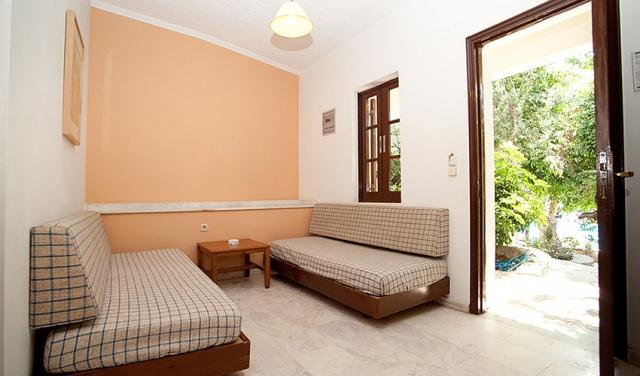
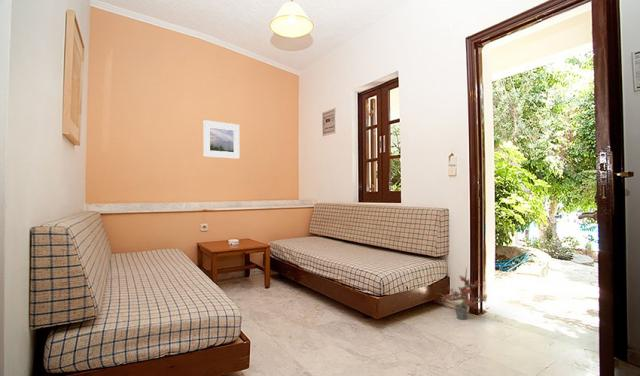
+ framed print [202,119,240,160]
+ potted plant [436,267,488,321]
